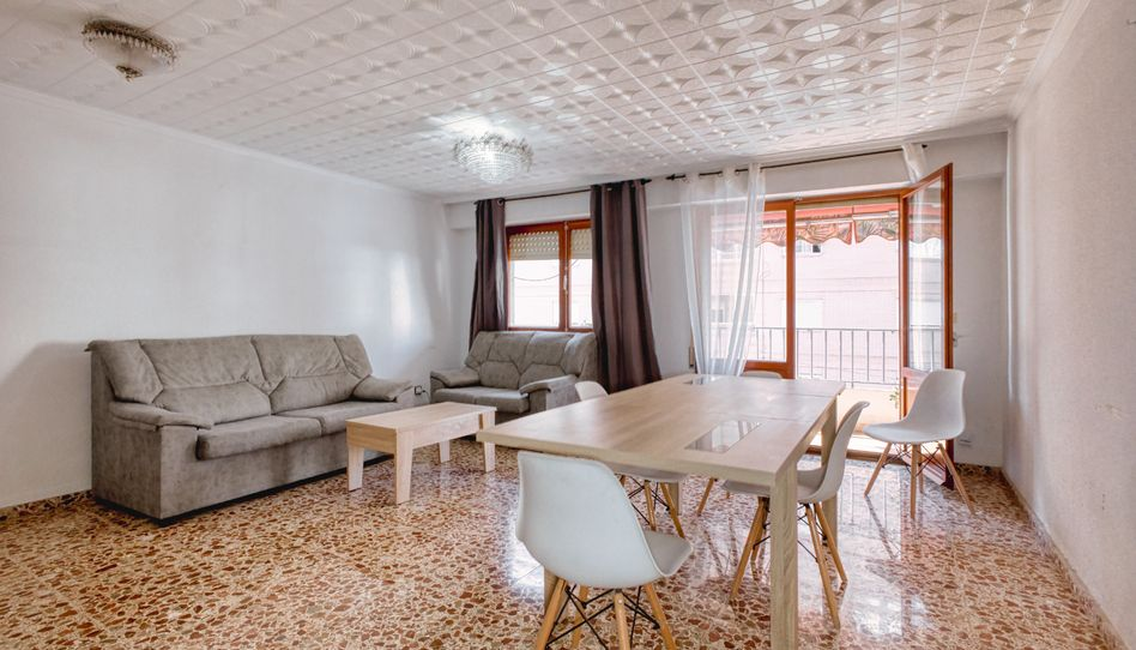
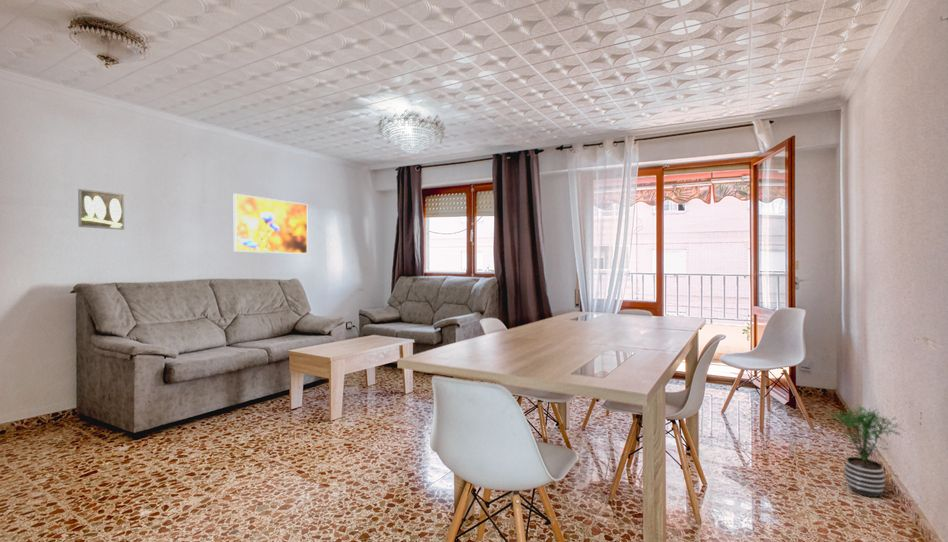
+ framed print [77,188,125,231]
+ potted plant [824,404,906,498]
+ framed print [233,193,309,255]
